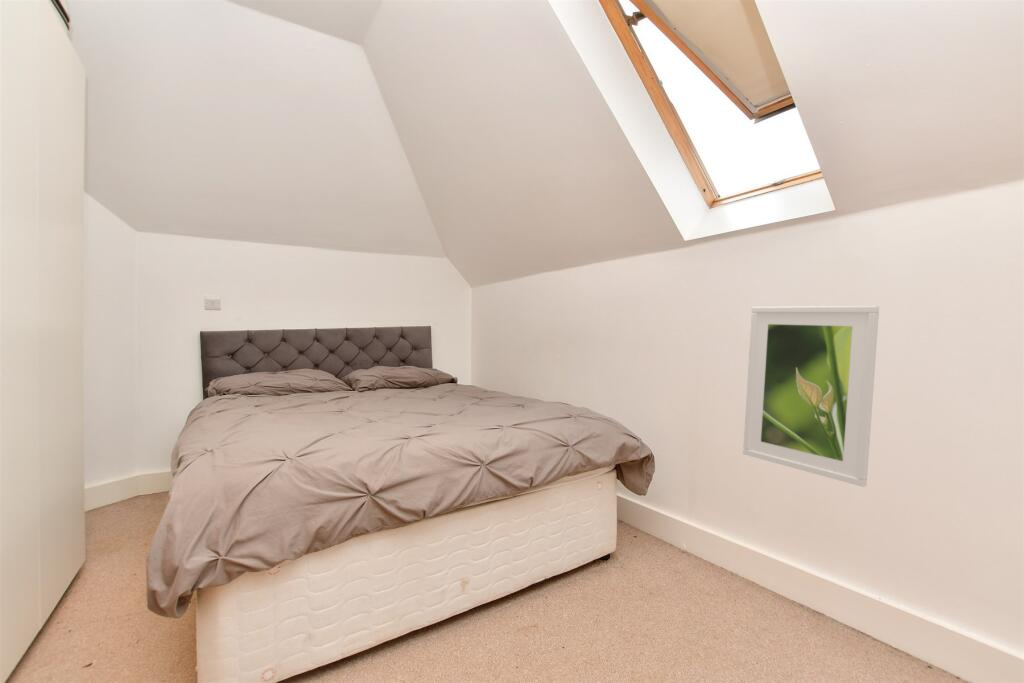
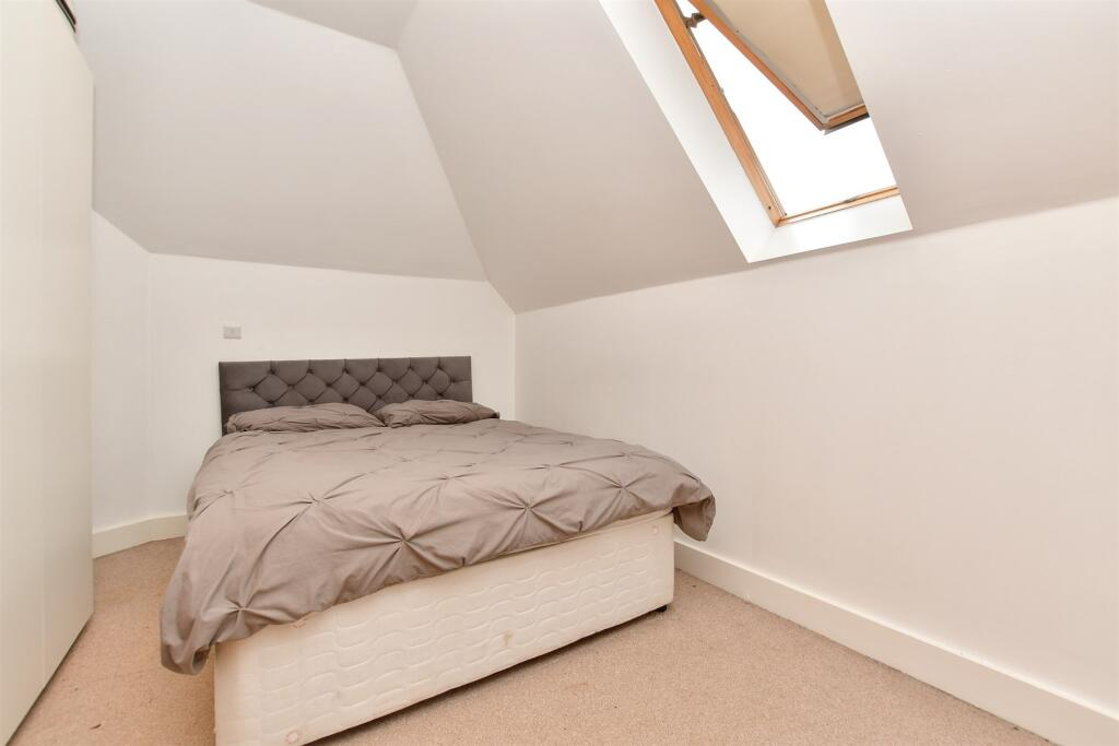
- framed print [742,305,880,488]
